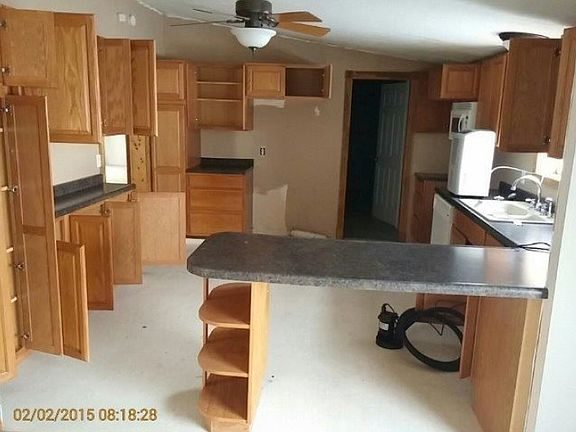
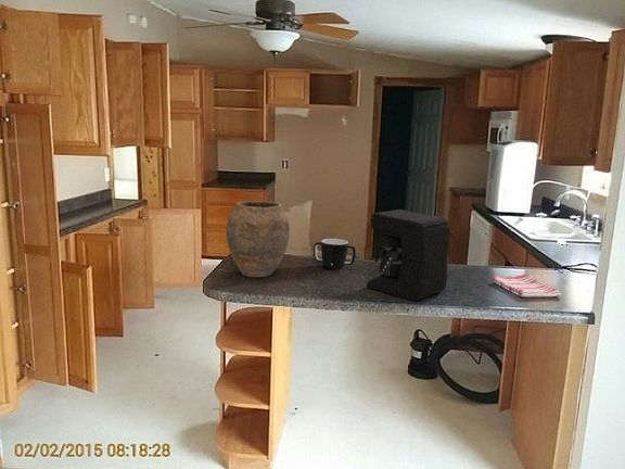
+ vase [226,200,291,278]
+ dish towel [492,272,562,299]
+ mug [312,238,357,270]
+ coffee maker [366,208,450,302]
